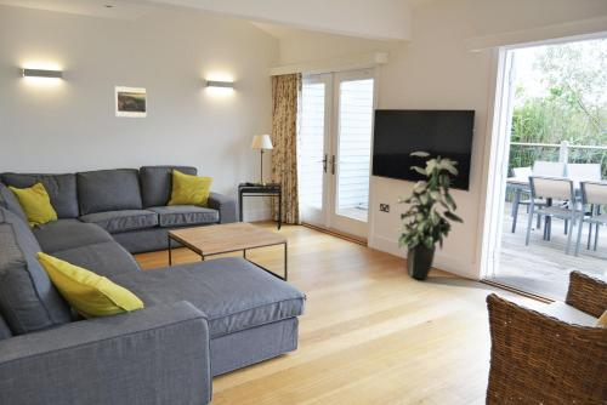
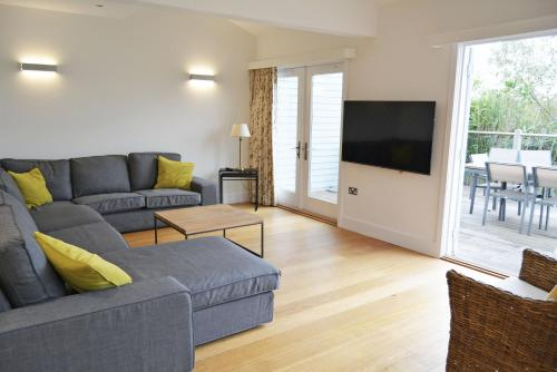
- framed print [114,85,148,119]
- indoor plant [393,150,465,280]
